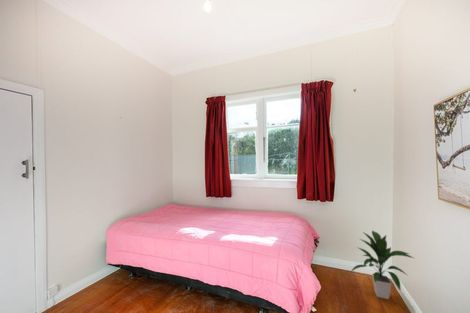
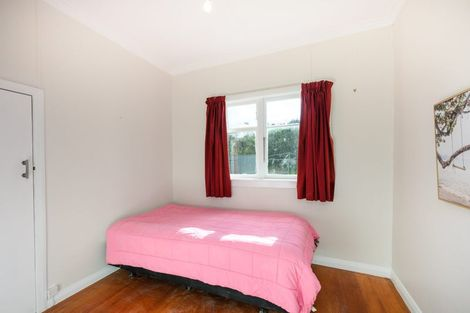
- indoor plant [349,230,414,300]
